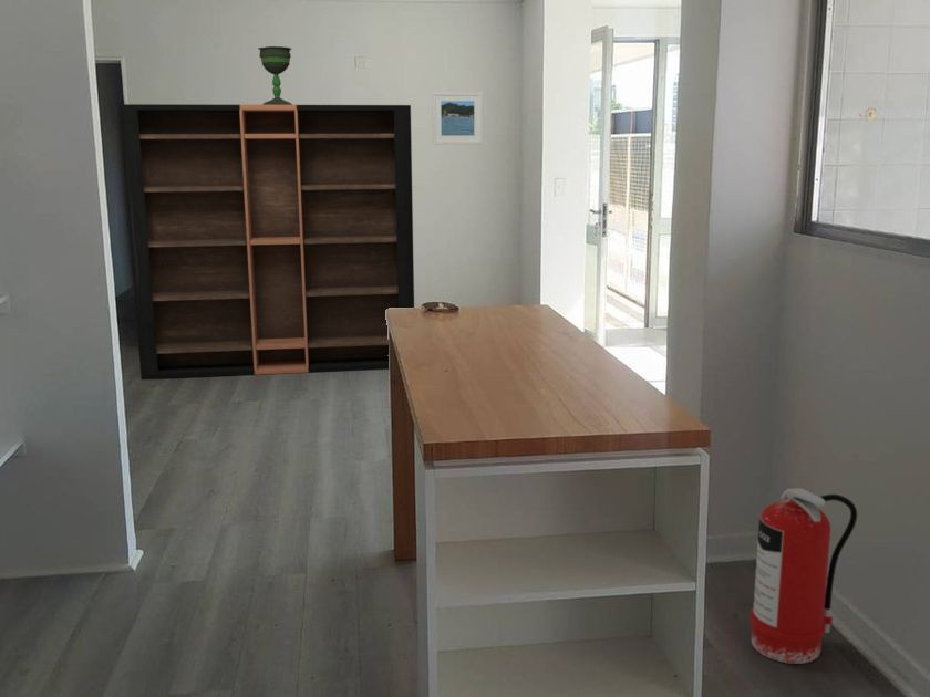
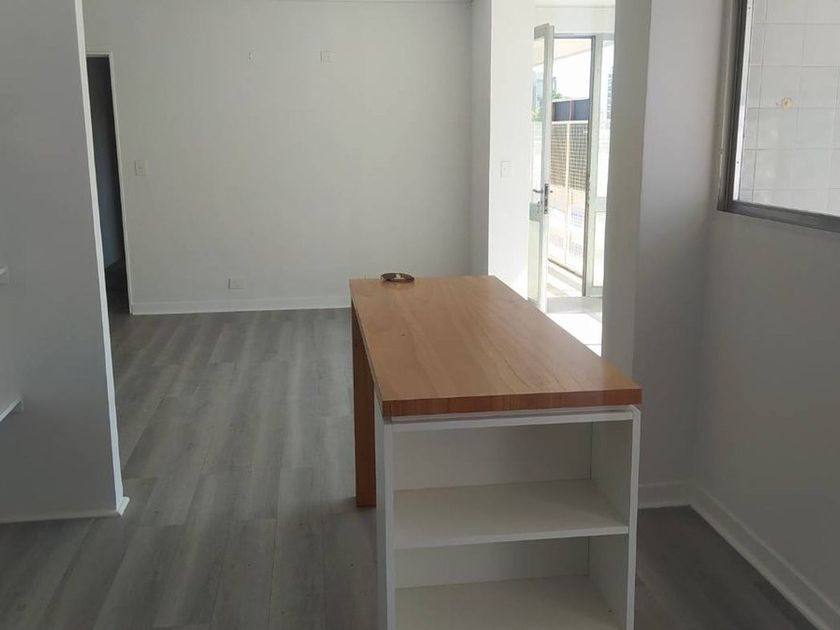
- bookshelf [117,103,415,381]
- fire extinguisher [748,487,858,665]
- chalice [257,45,293,105]
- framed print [431,91,484,145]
